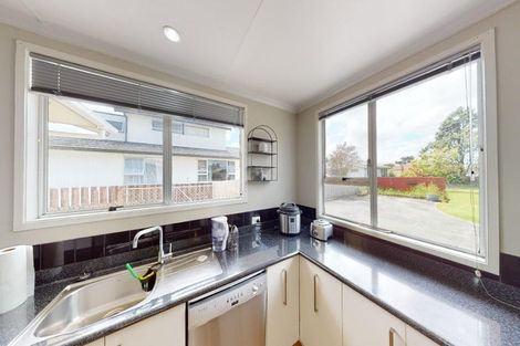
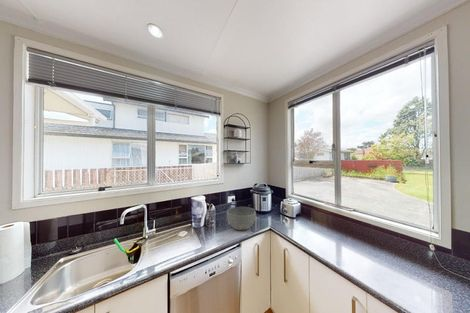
+ bowl [226,206,257,231]
